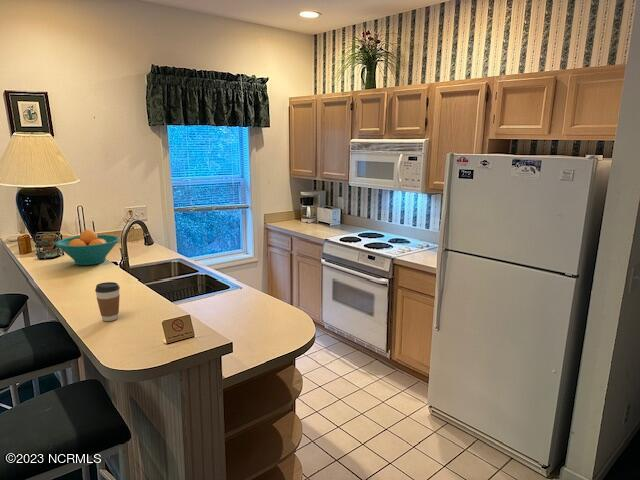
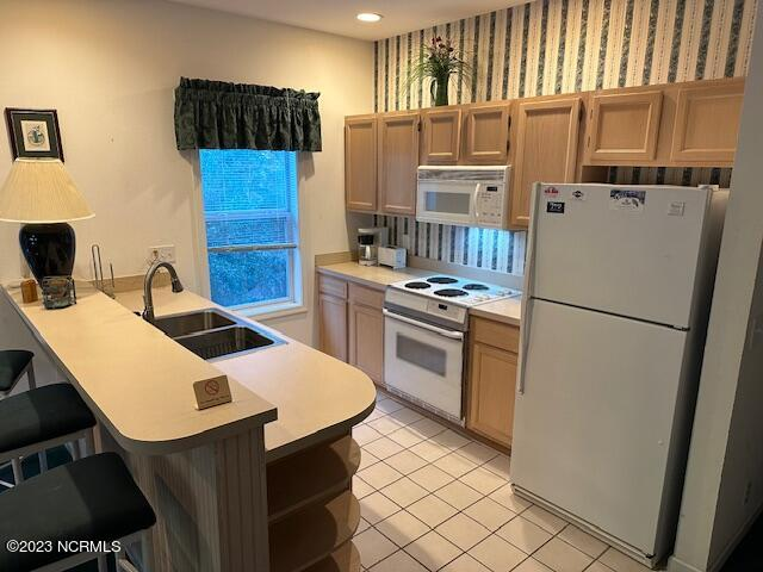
- coffee cup [94,281,121,322]
- fruit bowl [54,229,121,266]
